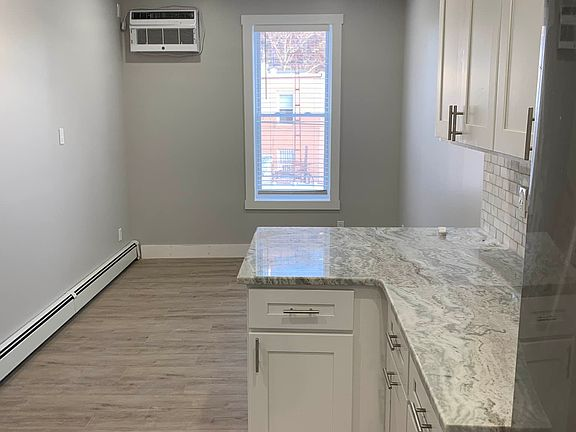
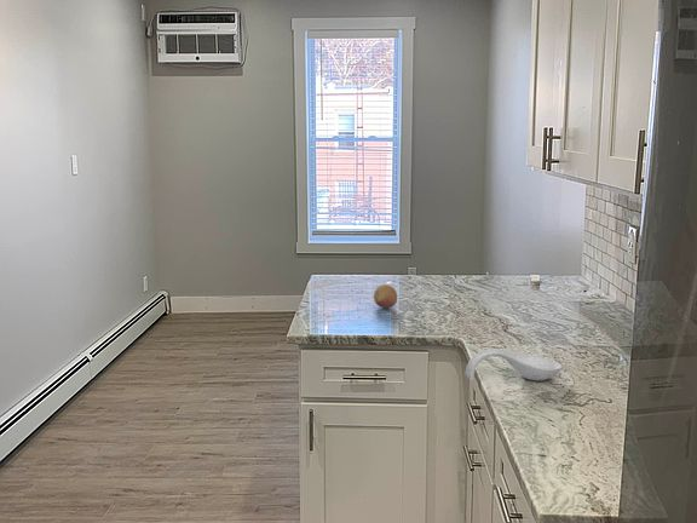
+ spoon rest [465,347,563,383]
+ fruit [373,283,398,309]
